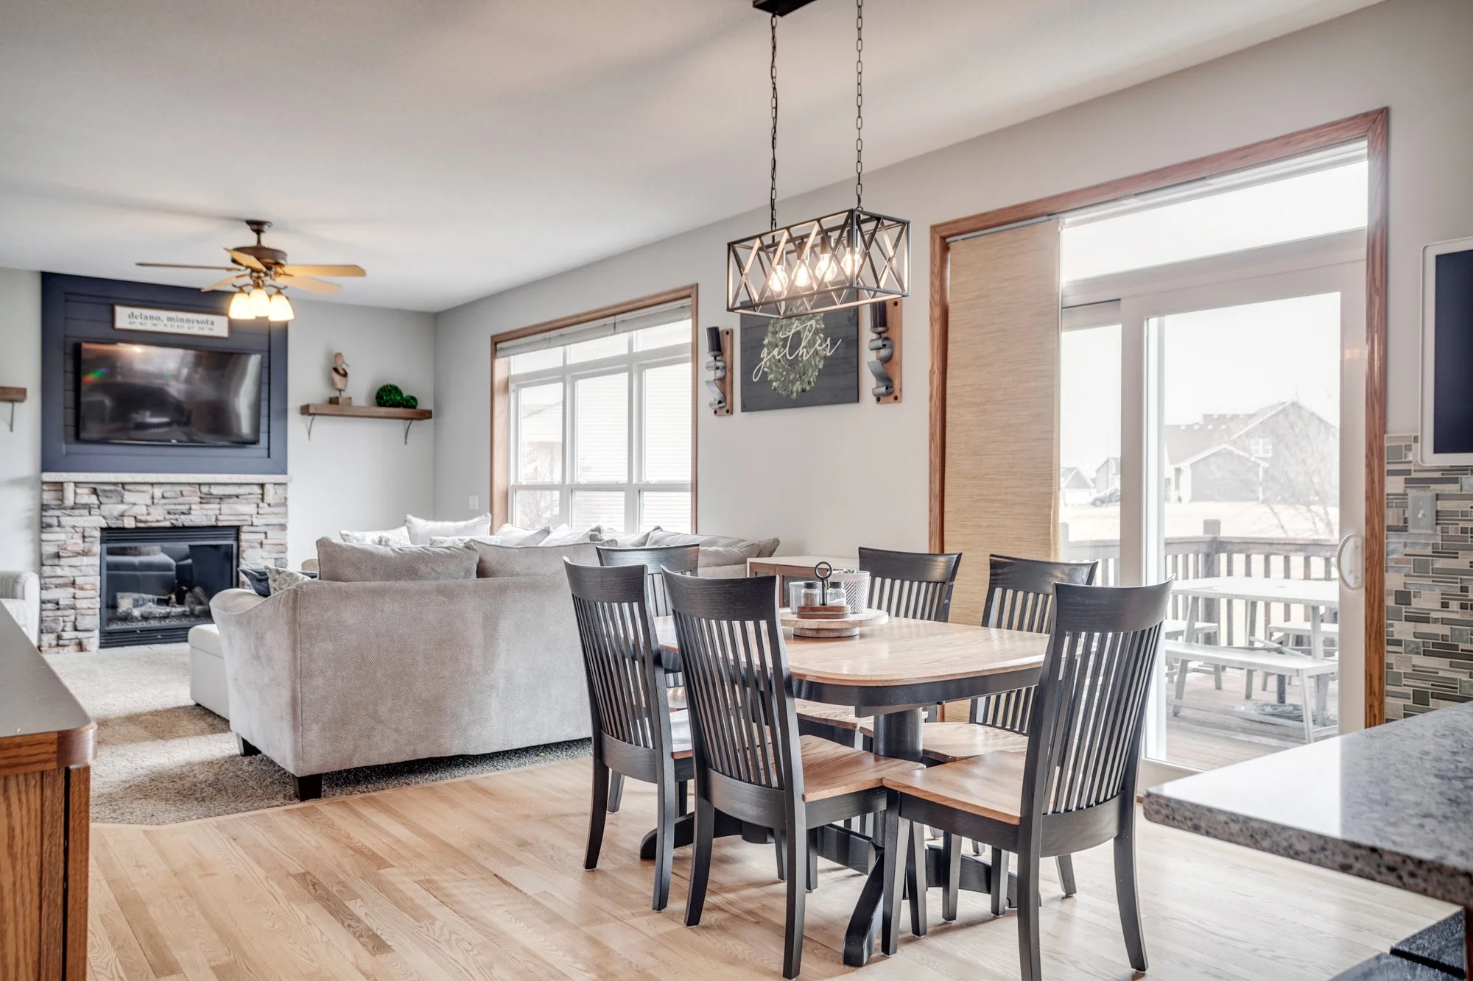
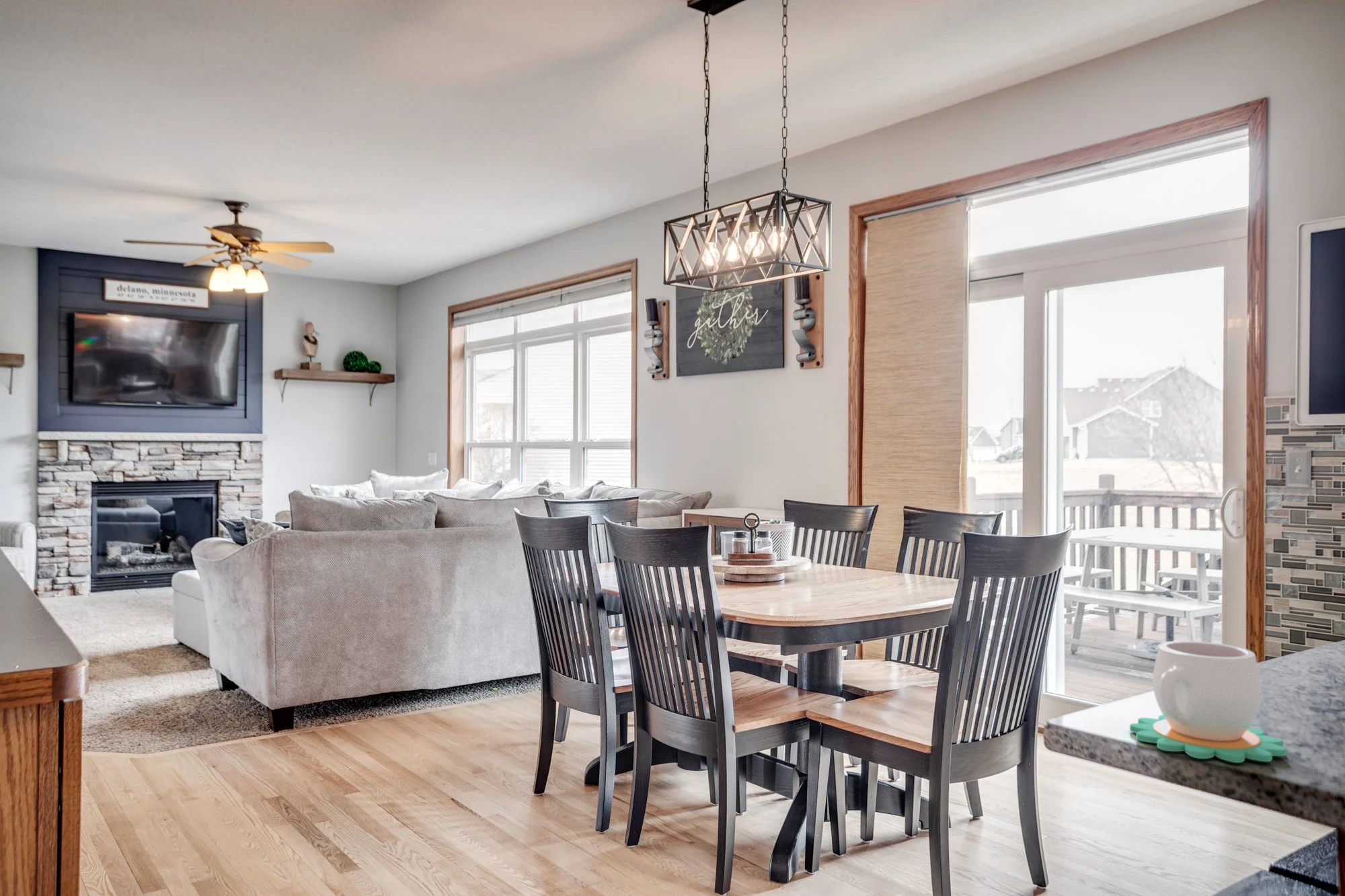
+ mug [1129,640,1287,764]
